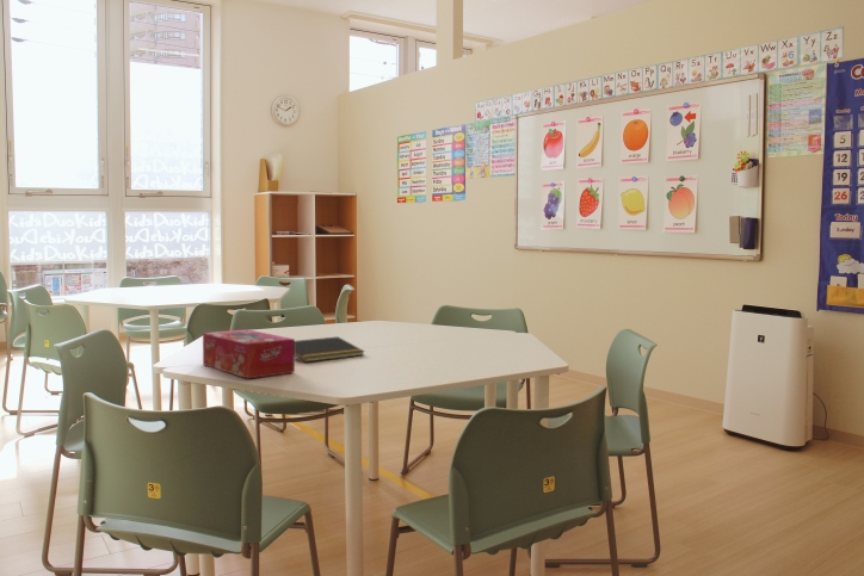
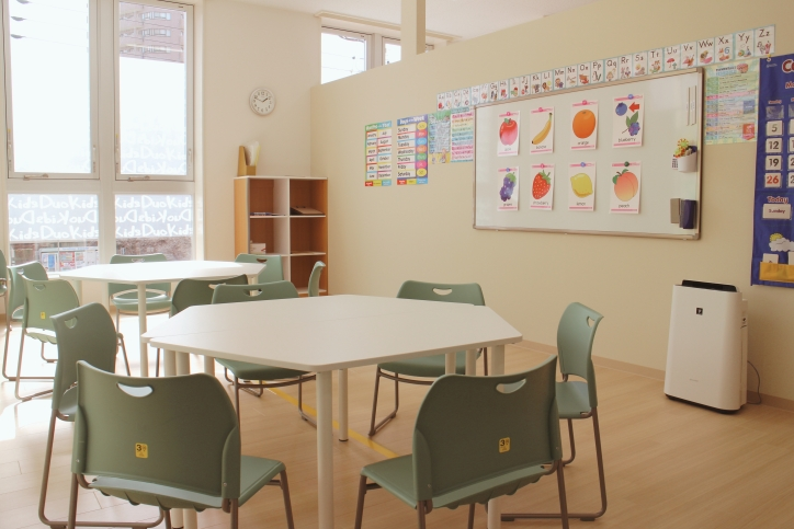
- tissue box [202,328,296,379]
- notepad [295,335,366,364]
